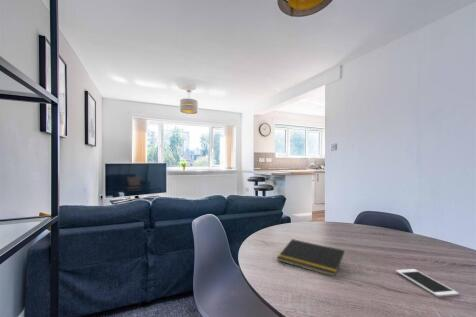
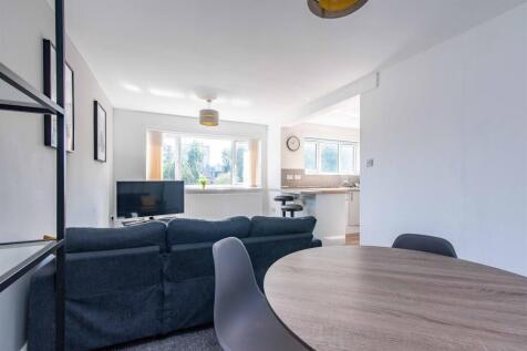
- notepad [276,238,345,277]
- cell phone [395,268,460,298]
